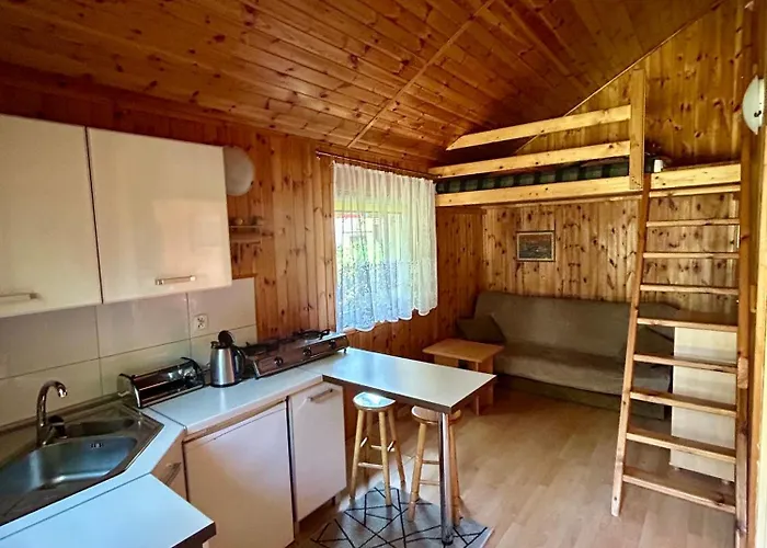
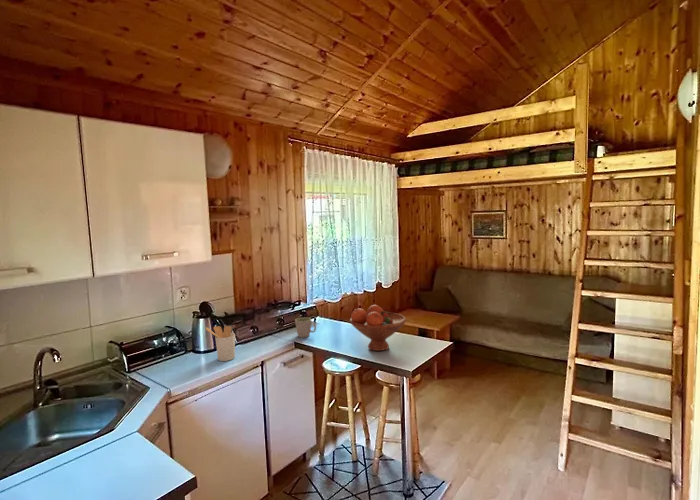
+ fruit bowl [348,304,407,352]
+ mug [294,317,317,338]
+ utensil holder [205,325,236,362]
